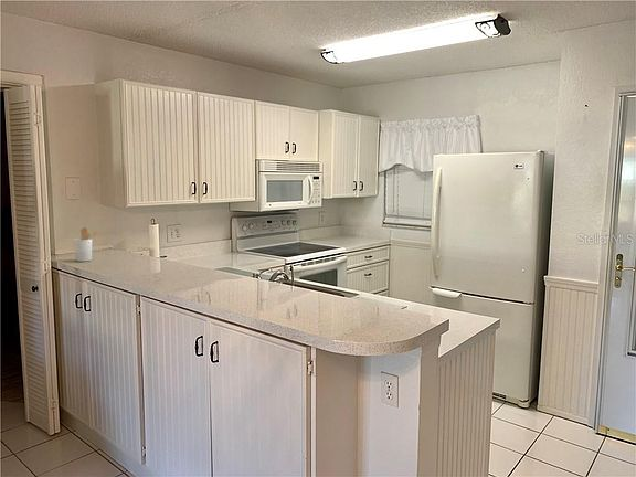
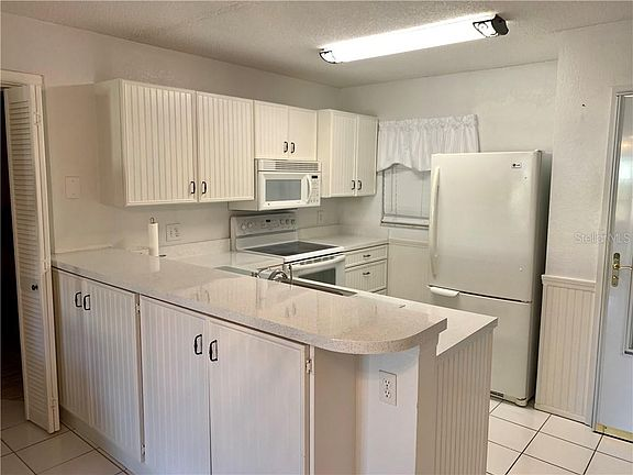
- utensil holder [72,226,102,263]
